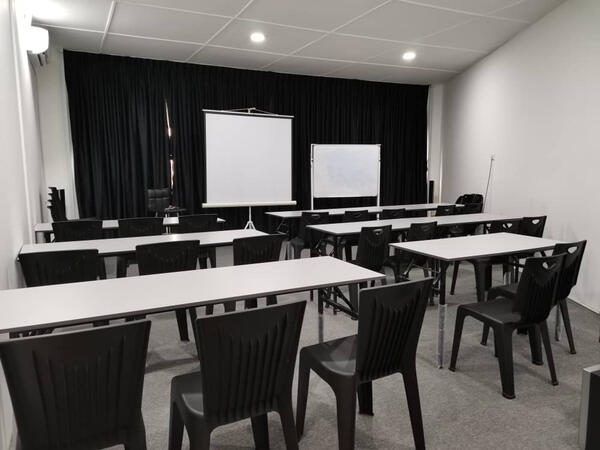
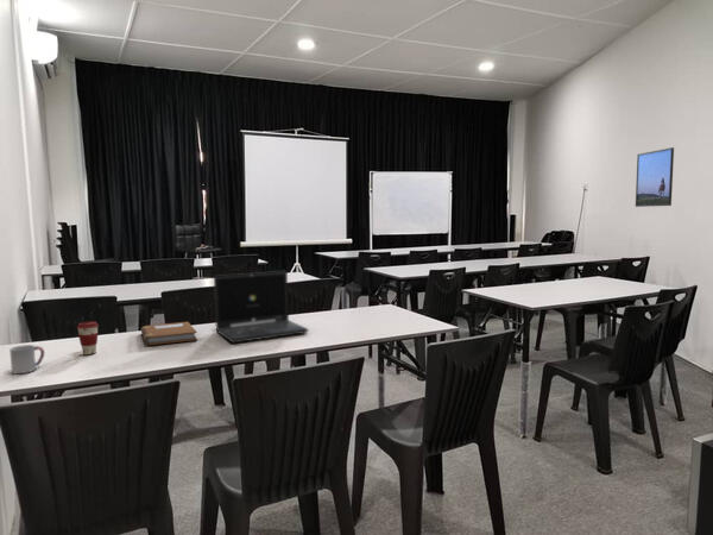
+ coffee cup [76,321,100,355]
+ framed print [635,146,675,208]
+ cup [8,344,45,374]
+ notebook [140,321,198,346]
+ laptop [213,270,309,345]
